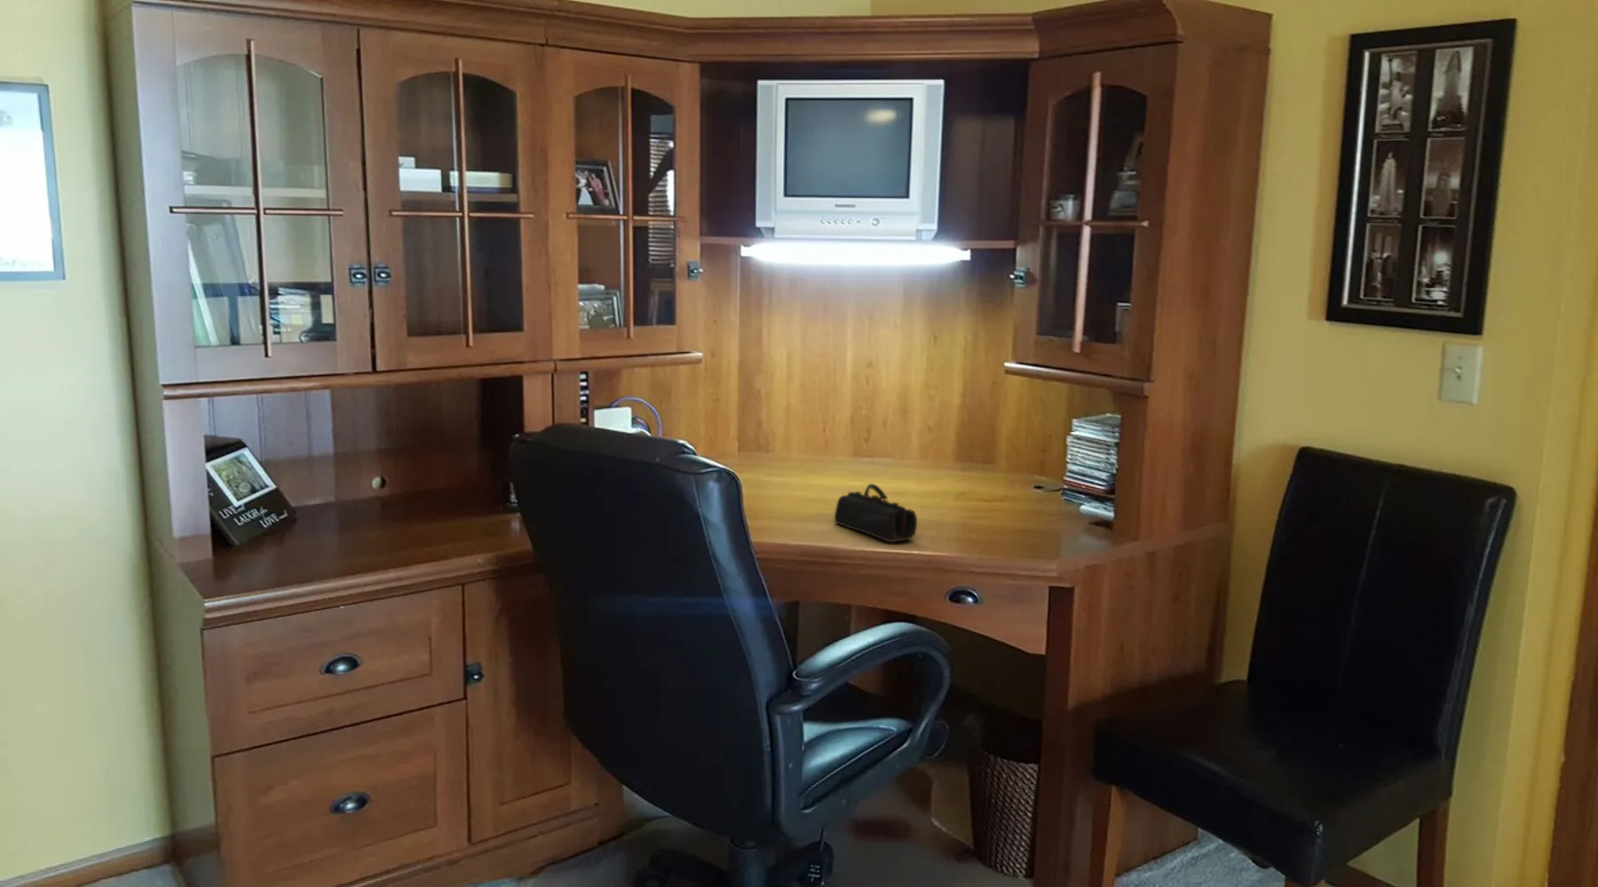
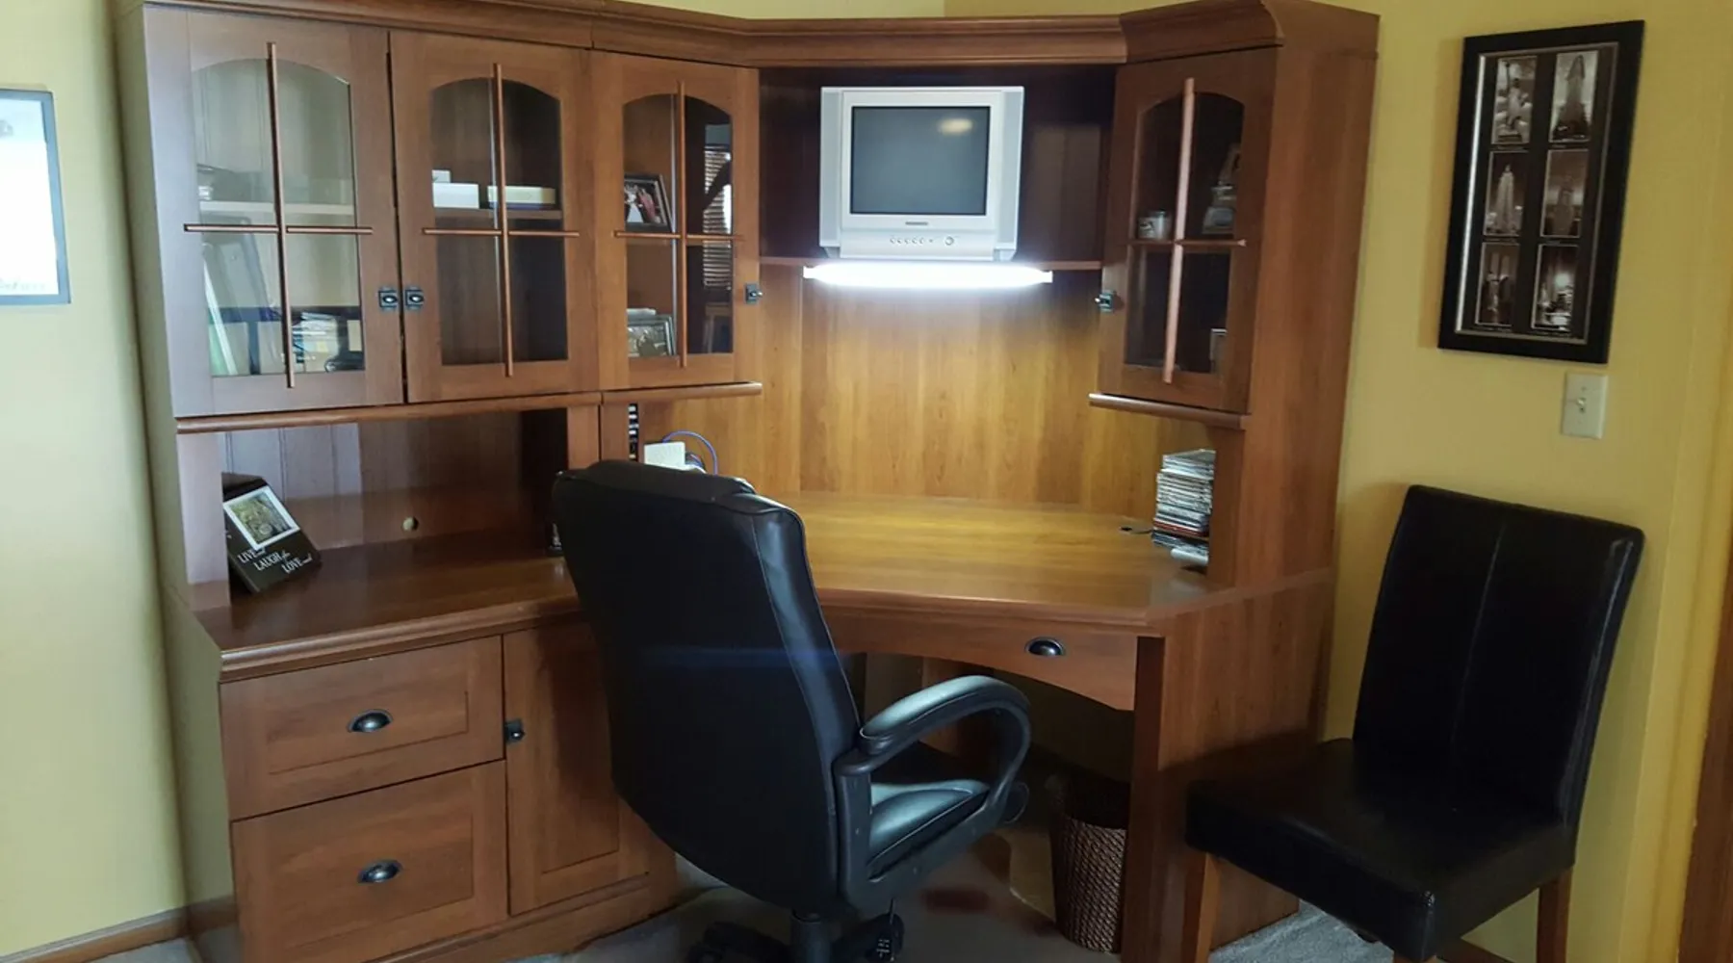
- pencil case [834,484,918,543]
